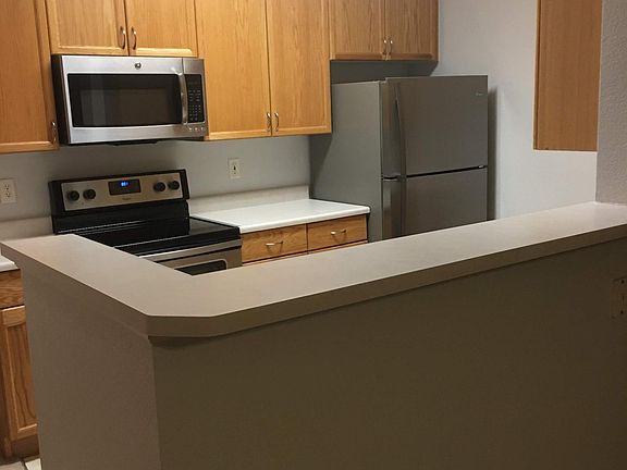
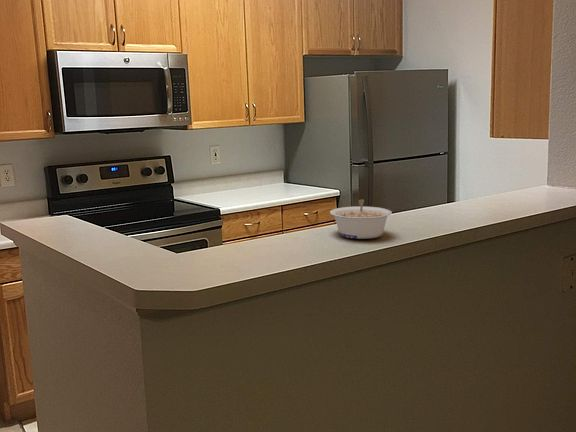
+ legume [329,198,393,240]
